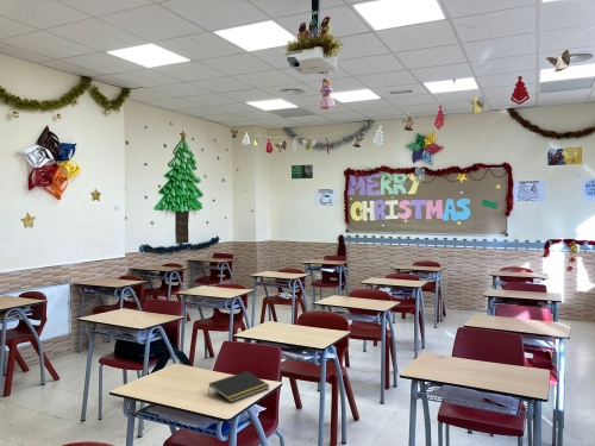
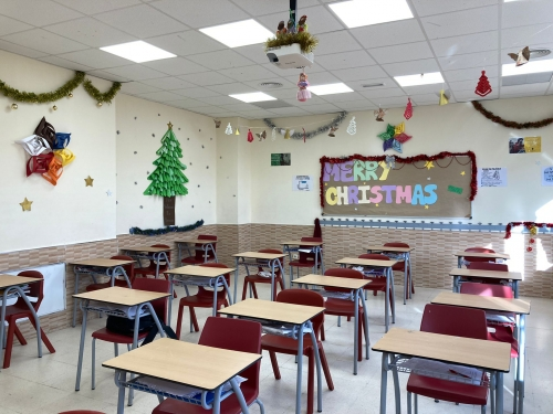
- notepad [207,370,270,403]
